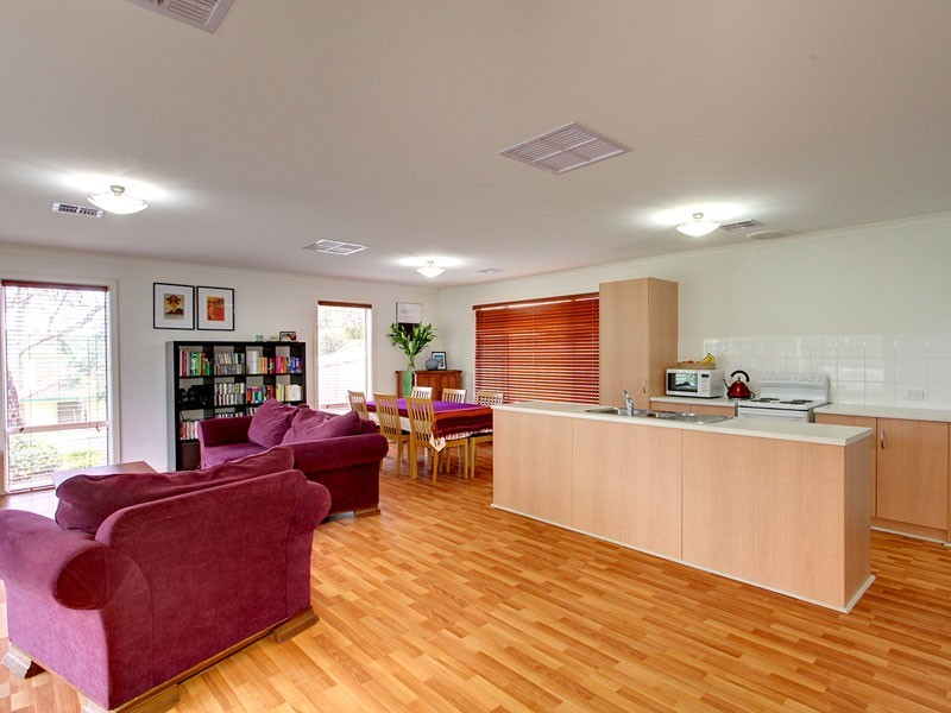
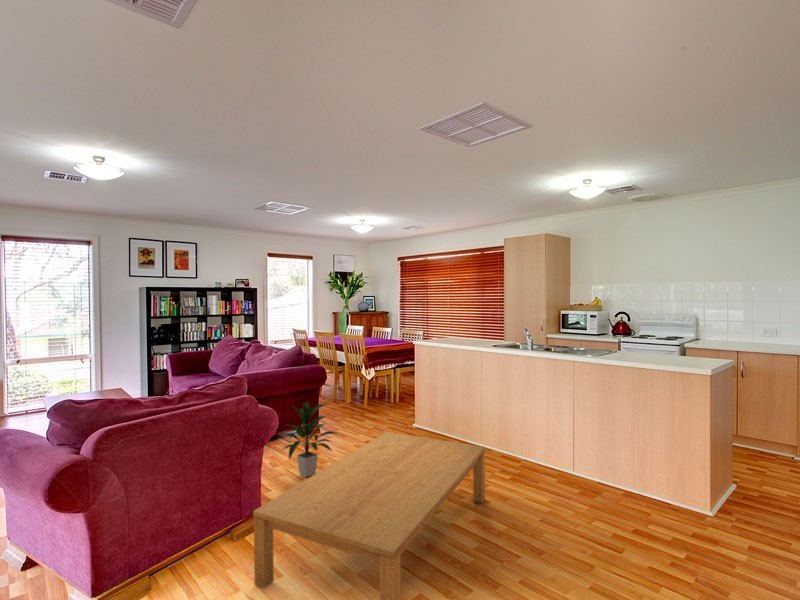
+ coffee table [252,431,486,600]
+ indoor plant [279,400,340,478]
